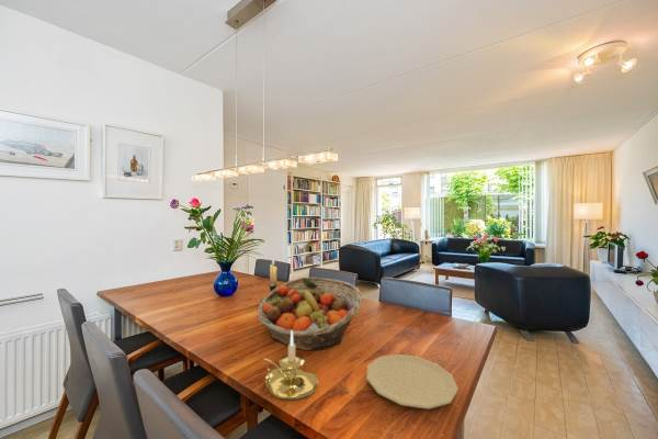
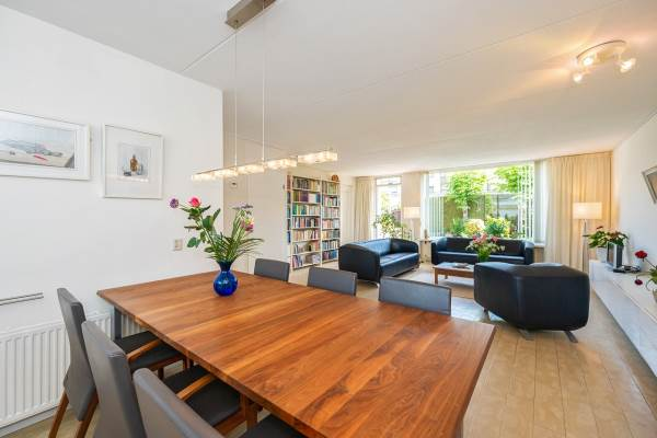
- plate [365,353,460,410]
- candle holder [262,330,319,402]
- fruit basket [257,277,363,351]
- candle holder [259,258,279,304]
